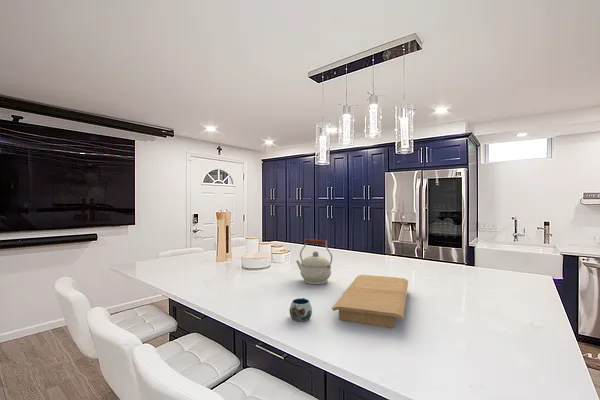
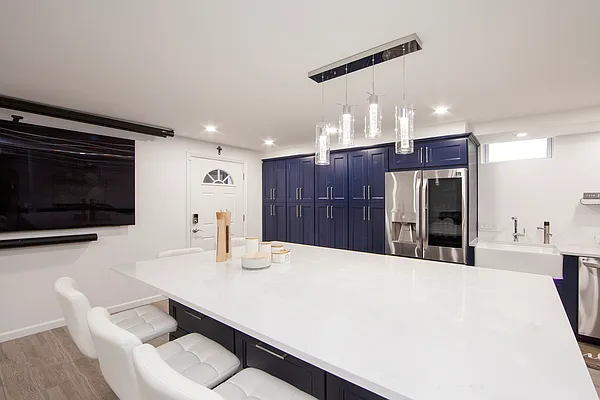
- cutting board [331,274,409,328]
- kettle [295,238,333,285]
- mug [289,297,313,322]
